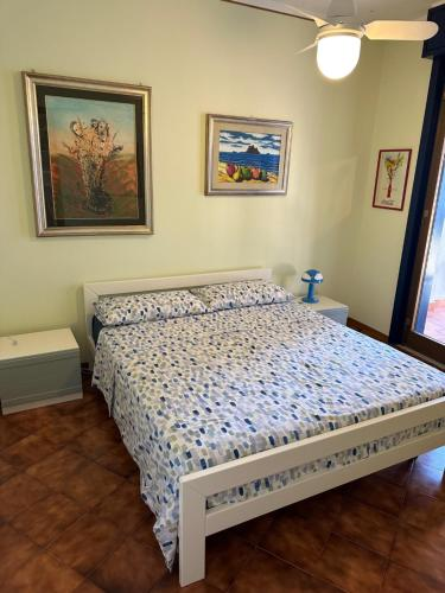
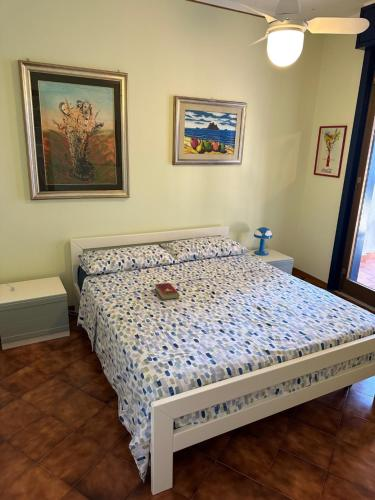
+ hardcover book [154,282,180,301]
